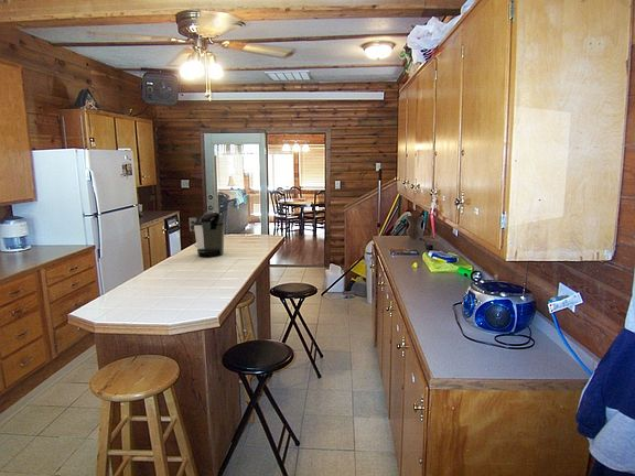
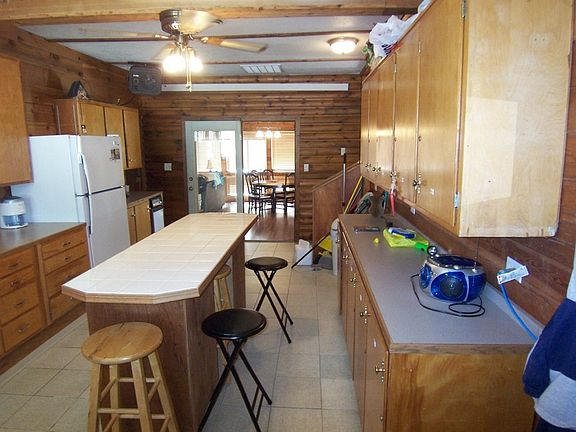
- coffee maker [189,210,226,258]
